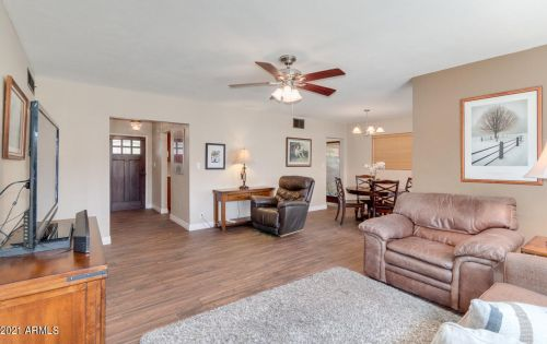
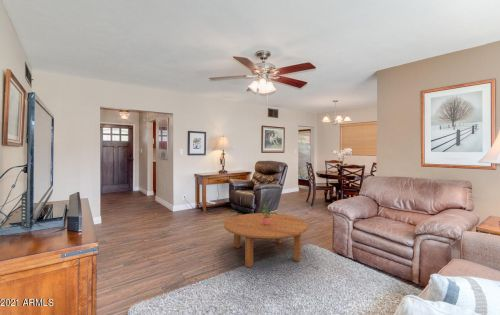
+ coffee table [223,212,309,268]
+ potted plant [258,202,278,225]
